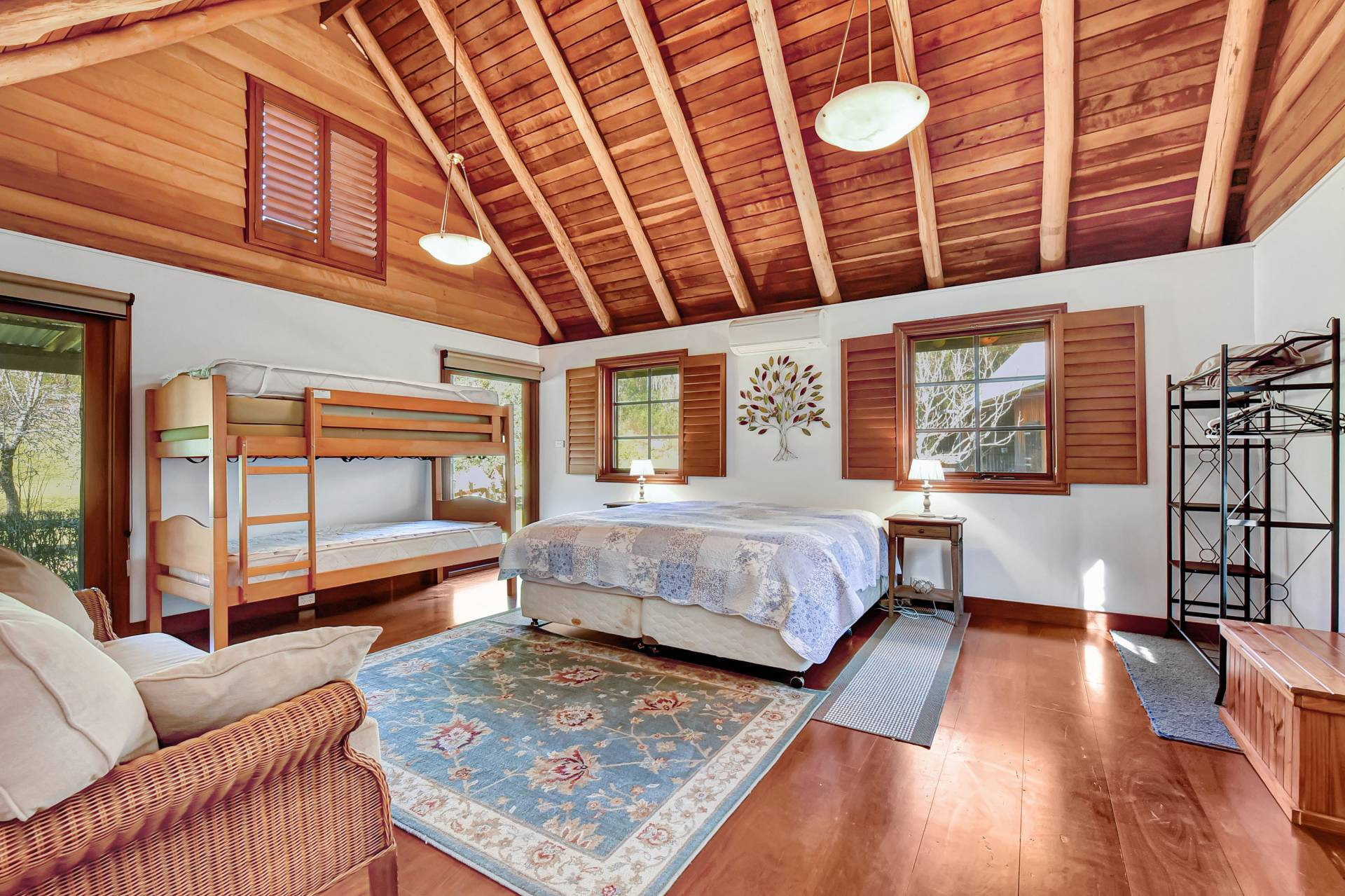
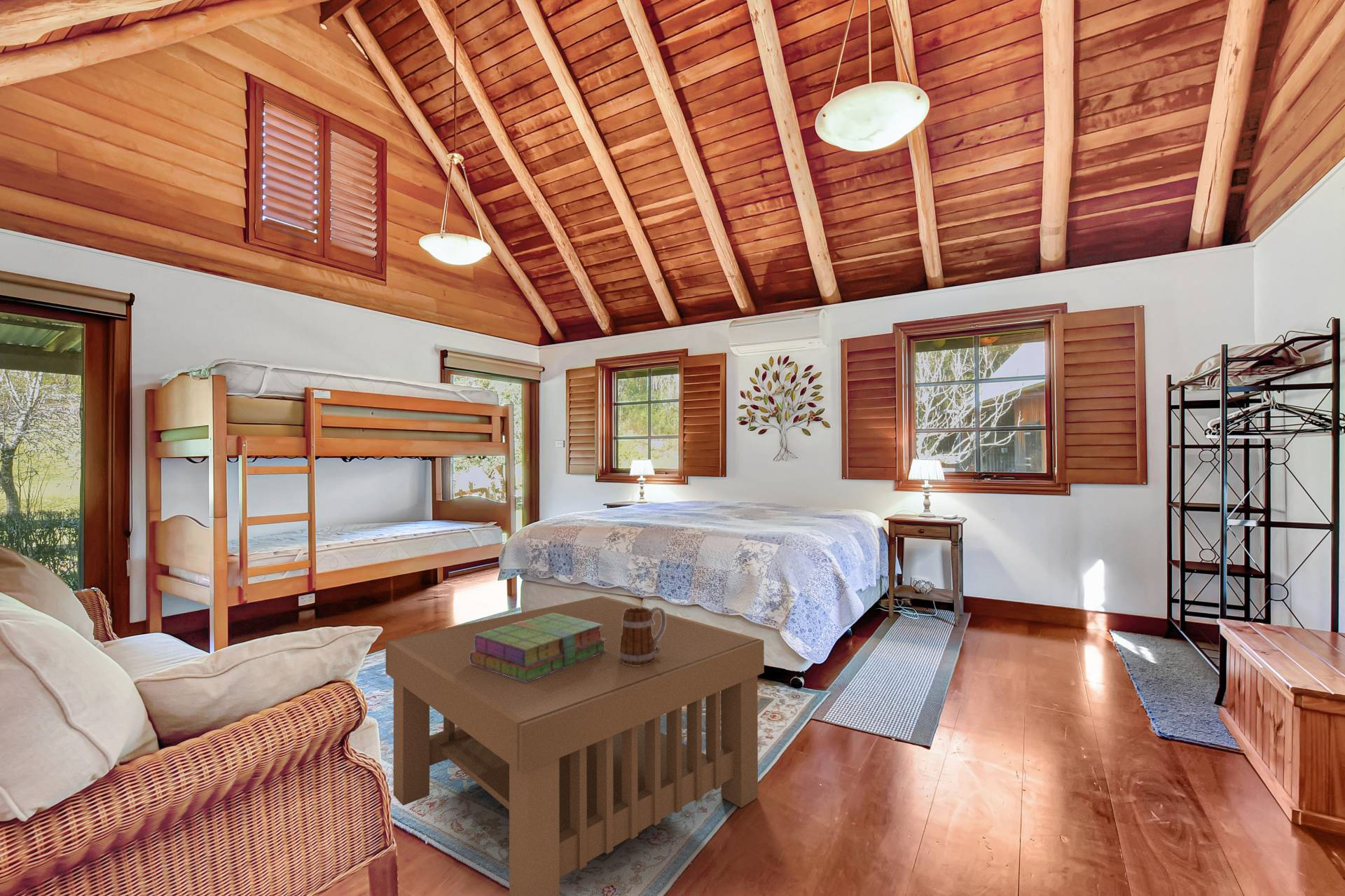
+ stack of books [469,613,607,683]
+ mug [619,606,666,666]
+ coffee table [385,595,765,896]
